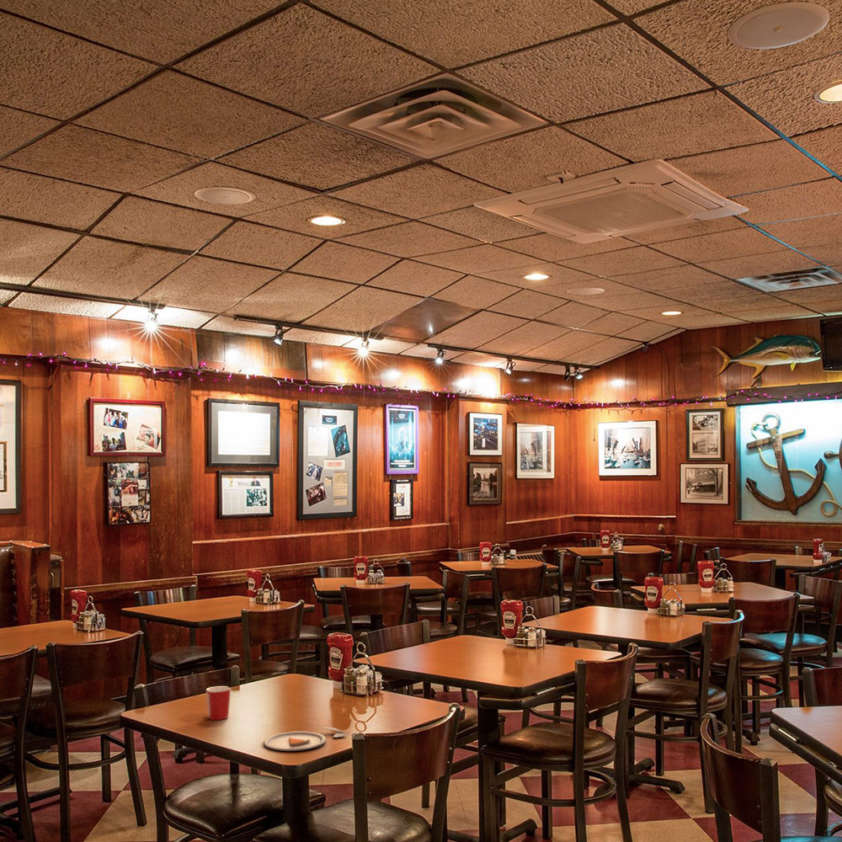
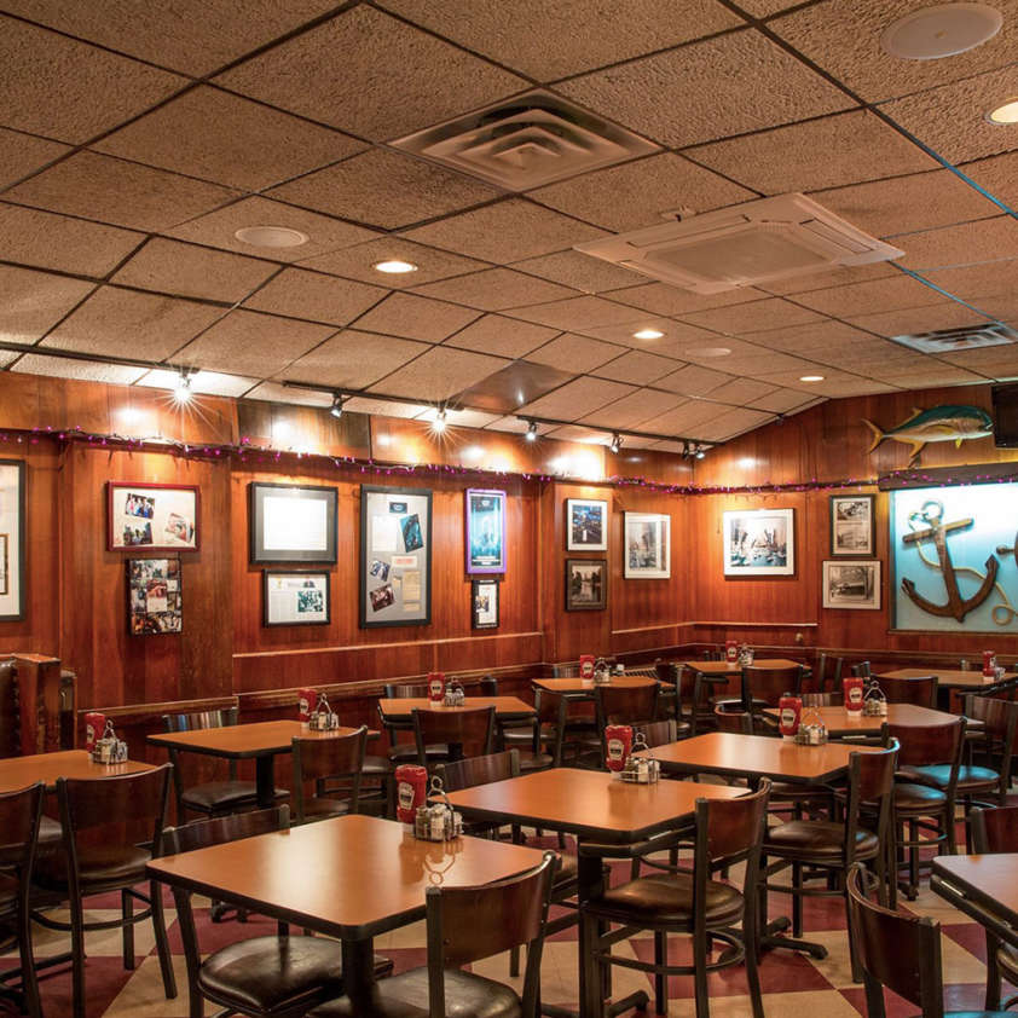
- dinner plate [263,726,347,752]
- mug [205,685,232,721]
